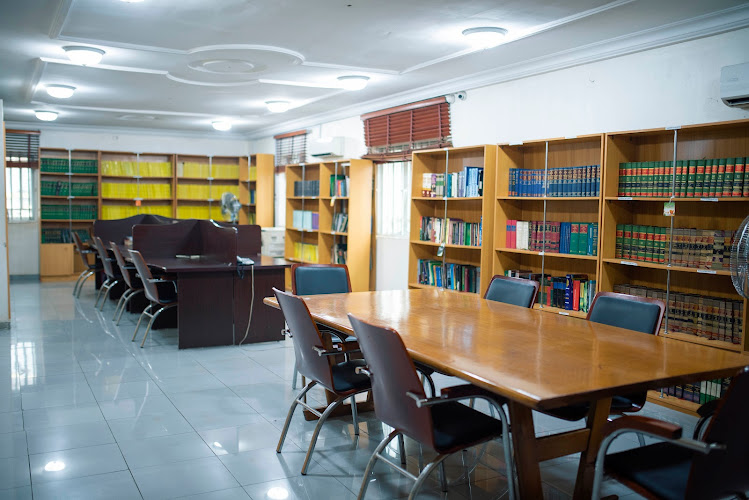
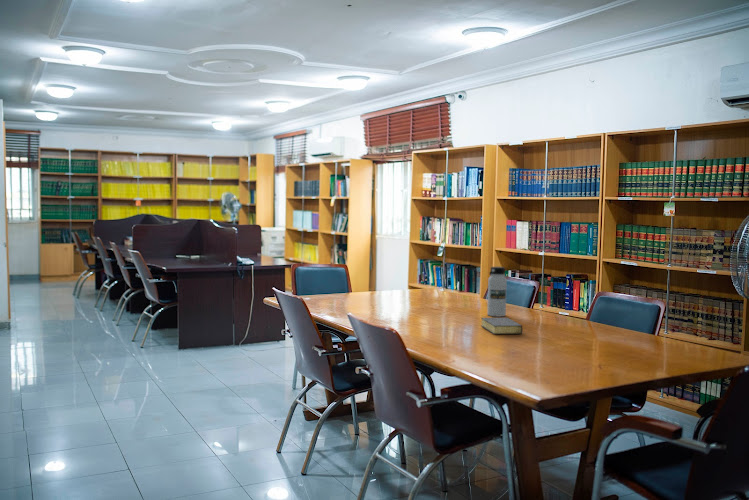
+ bible [480,317,524,335]
+ water bottle [486,266,508,317]
